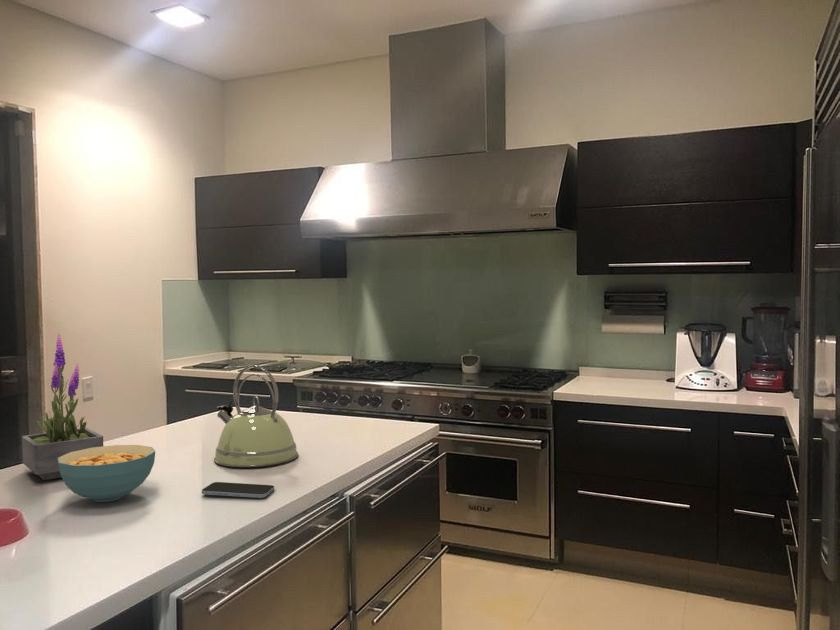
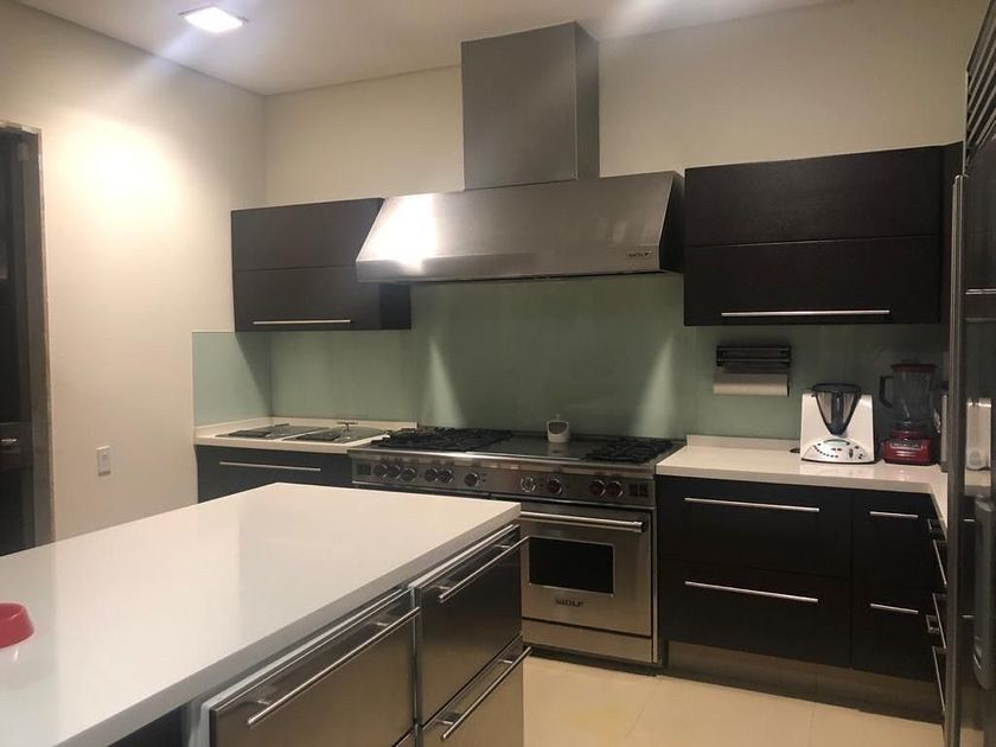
- smartphone [201,481,275,499]
- cereal bowl [58,444,156,503]
- kettle [213,364,299,468]
- potted plant [21,334,104,481]
